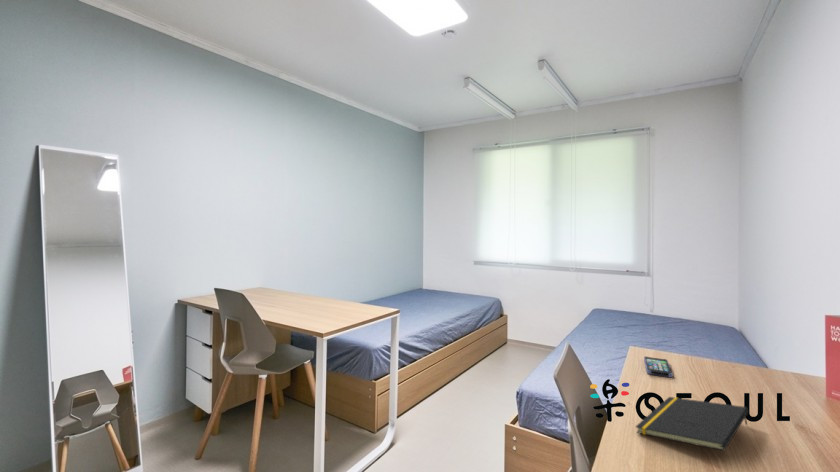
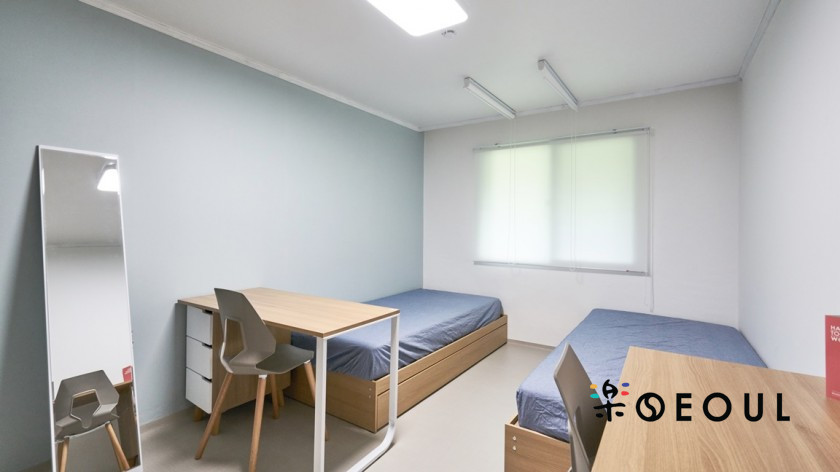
- notepad [635,396,749,452]
- smartphone [643,356,674,378]
